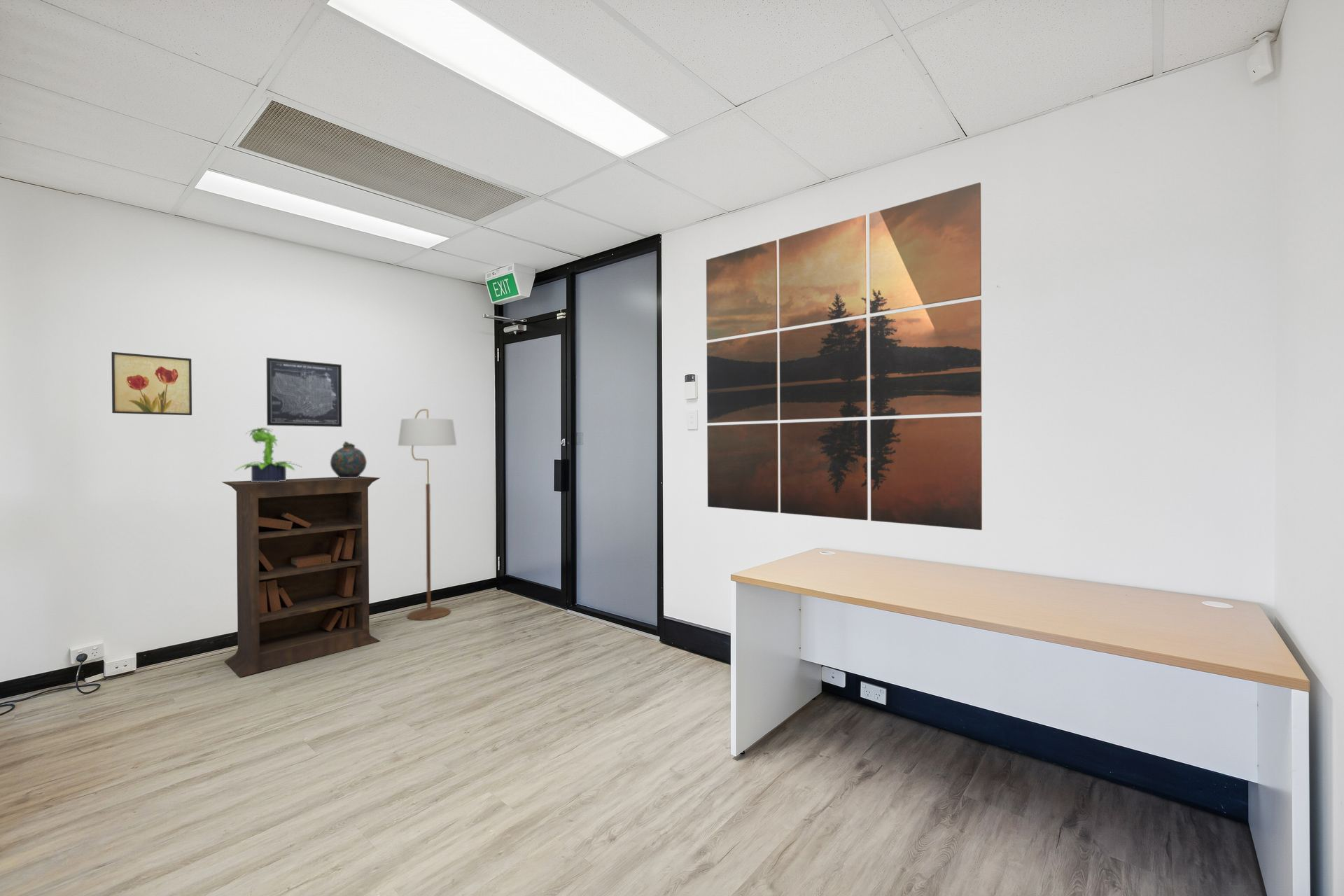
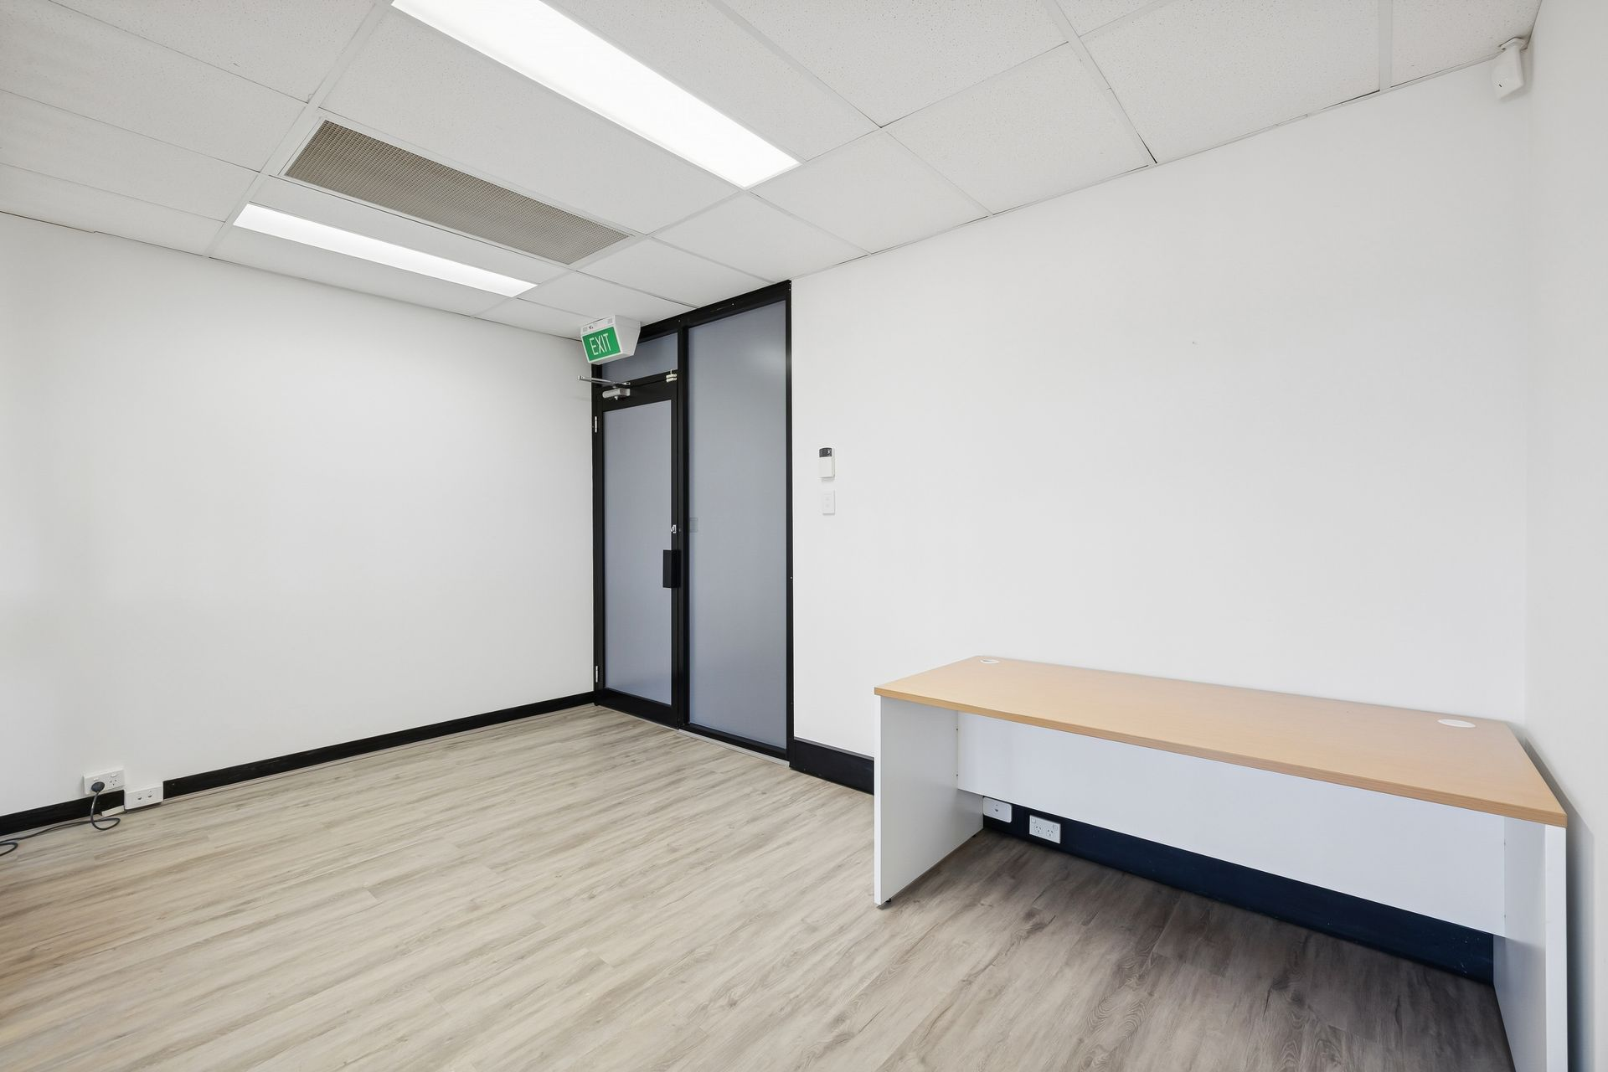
- bookcase [221,475,381,678]
- snuff bottle [330,440,367,478]
- potted plant [235,427,302,482]
- wall art [266,357,342,428]
- floor lamp [398,408,457,621]
- wall art [706,182,983,531]
- wall art [111,351,193,416]
